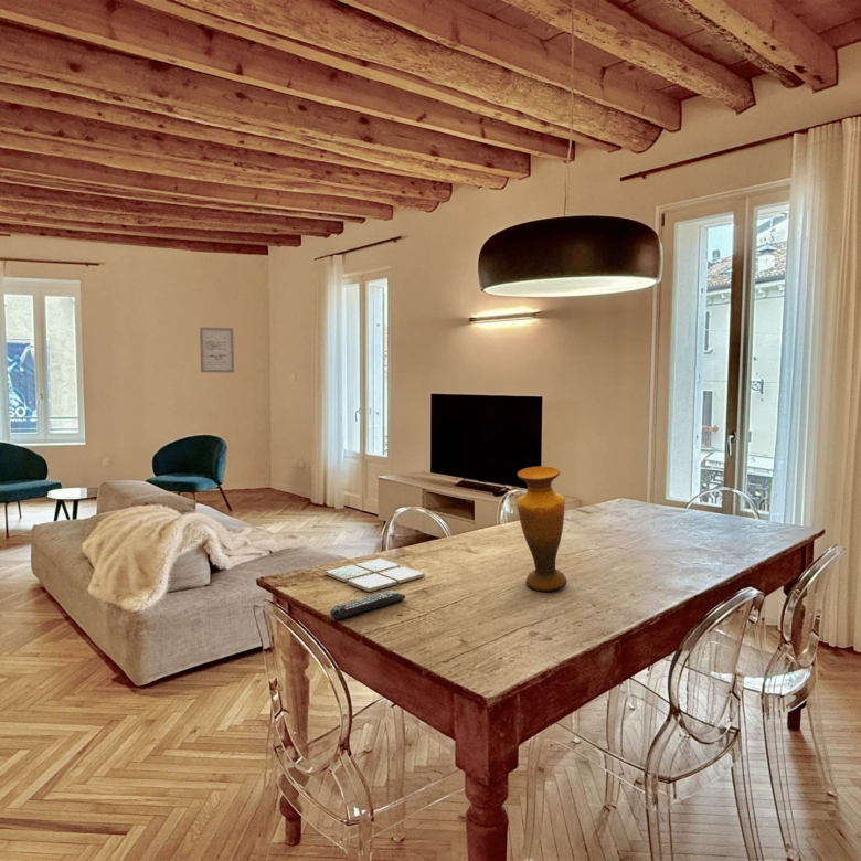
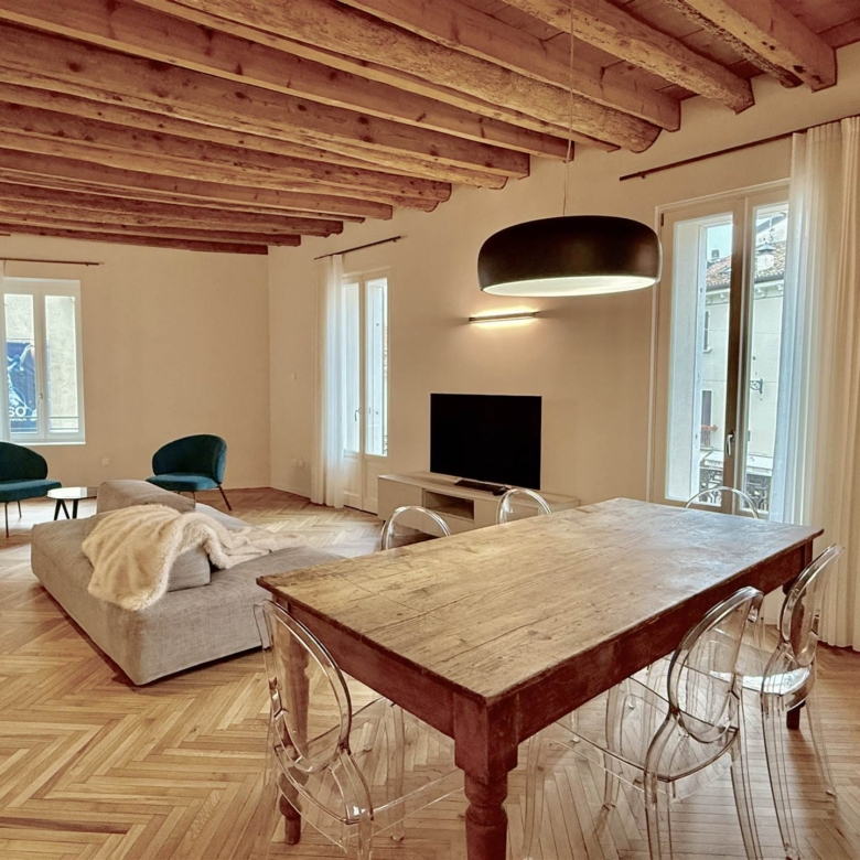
- vase [515,466,568,593]
- remote control [329,588,406,620]
- wall art [199,326,235,374]
- drink coaster [325,557,426,593]
